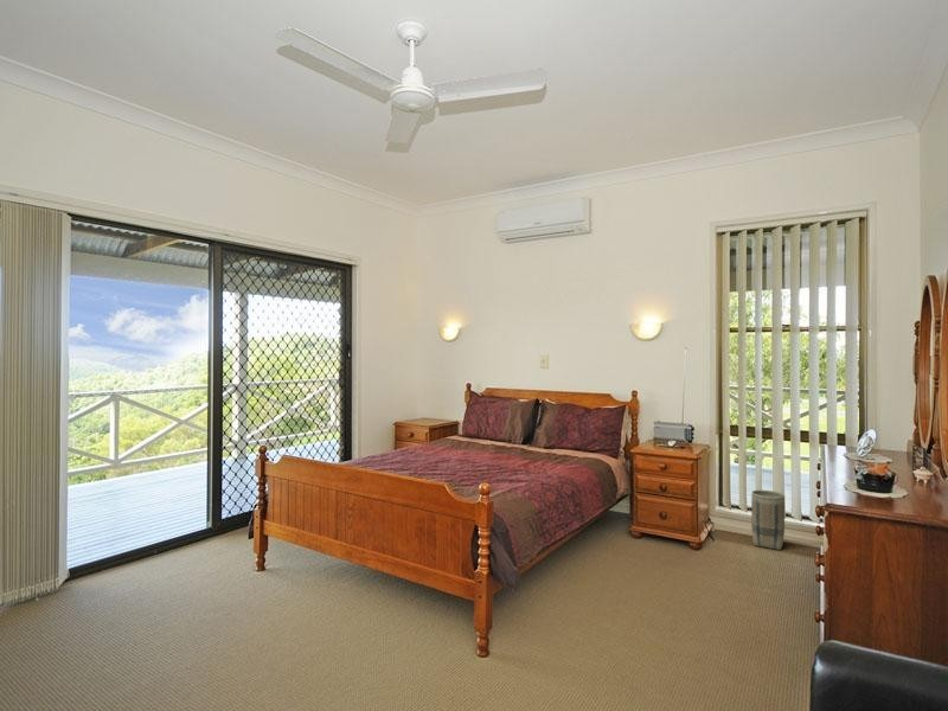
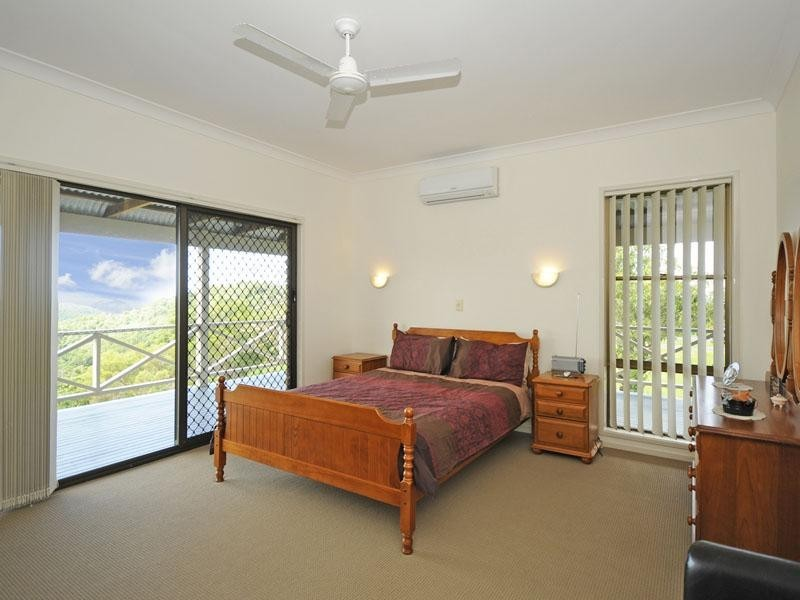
- basket [750,489,786,551]
